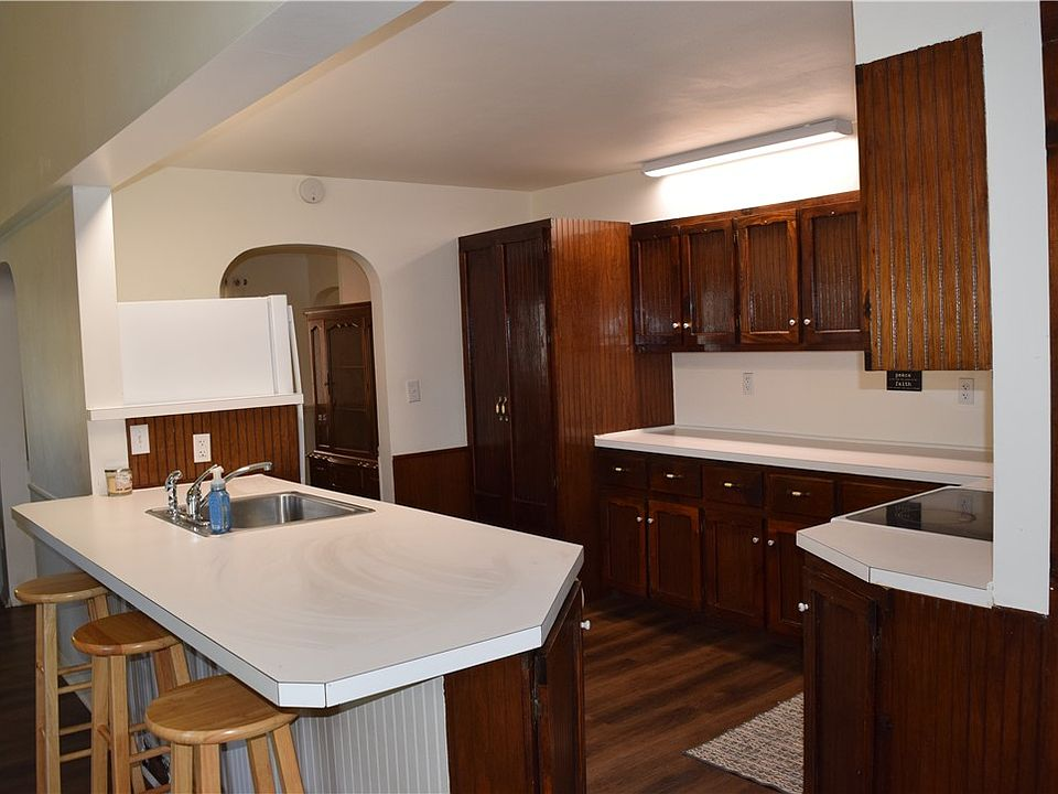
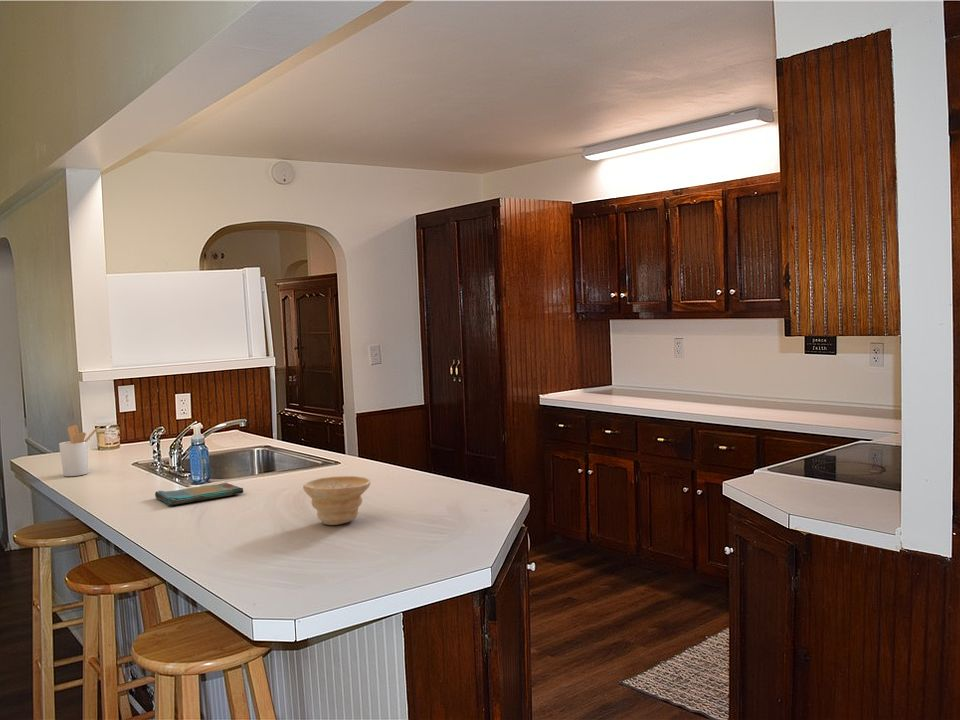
+ dish towel [154,482,245,506]
+ bowl [302,475,371,526]
+ utensil holder [58,424,101,477]
